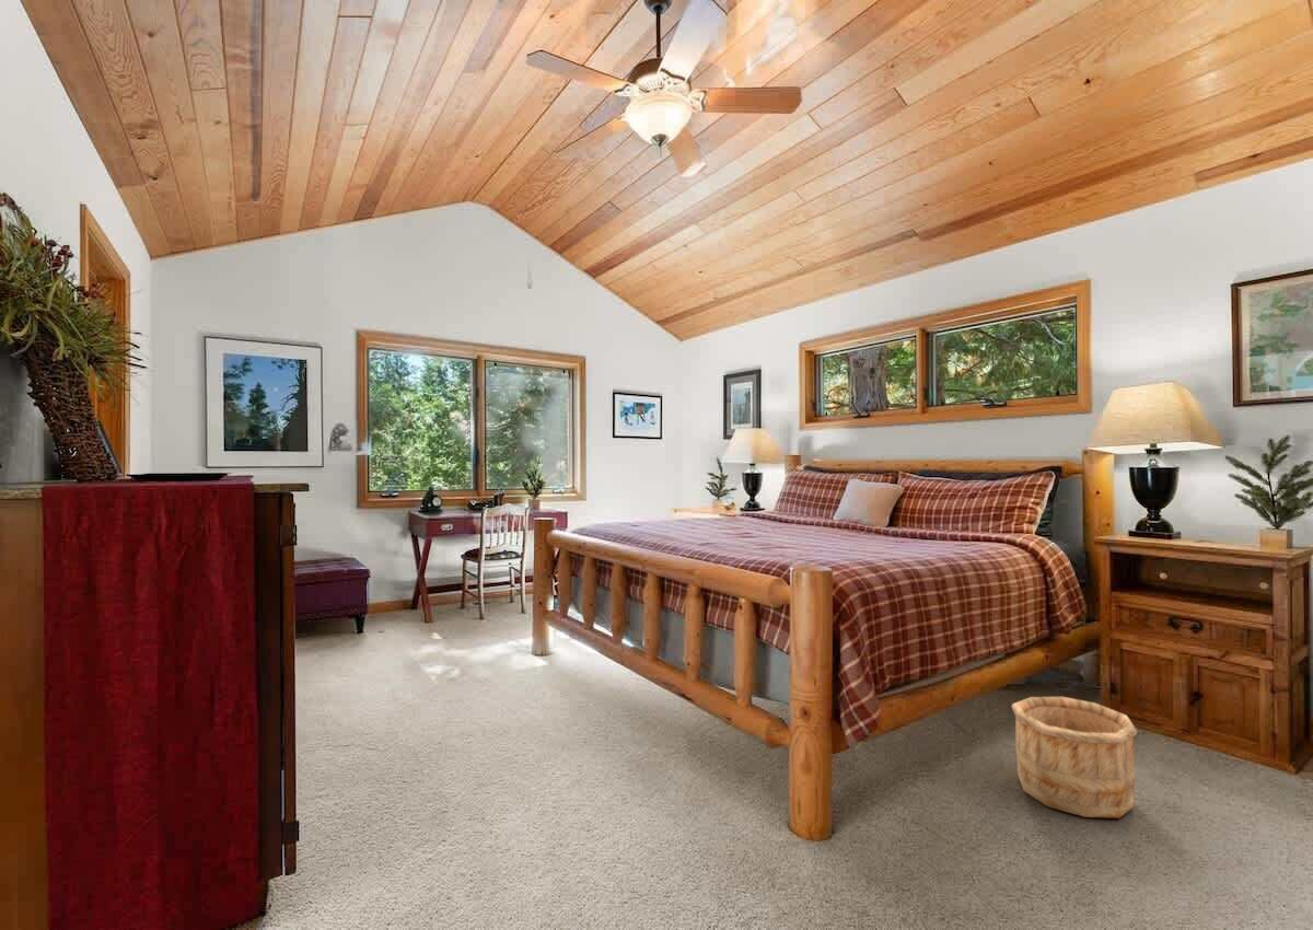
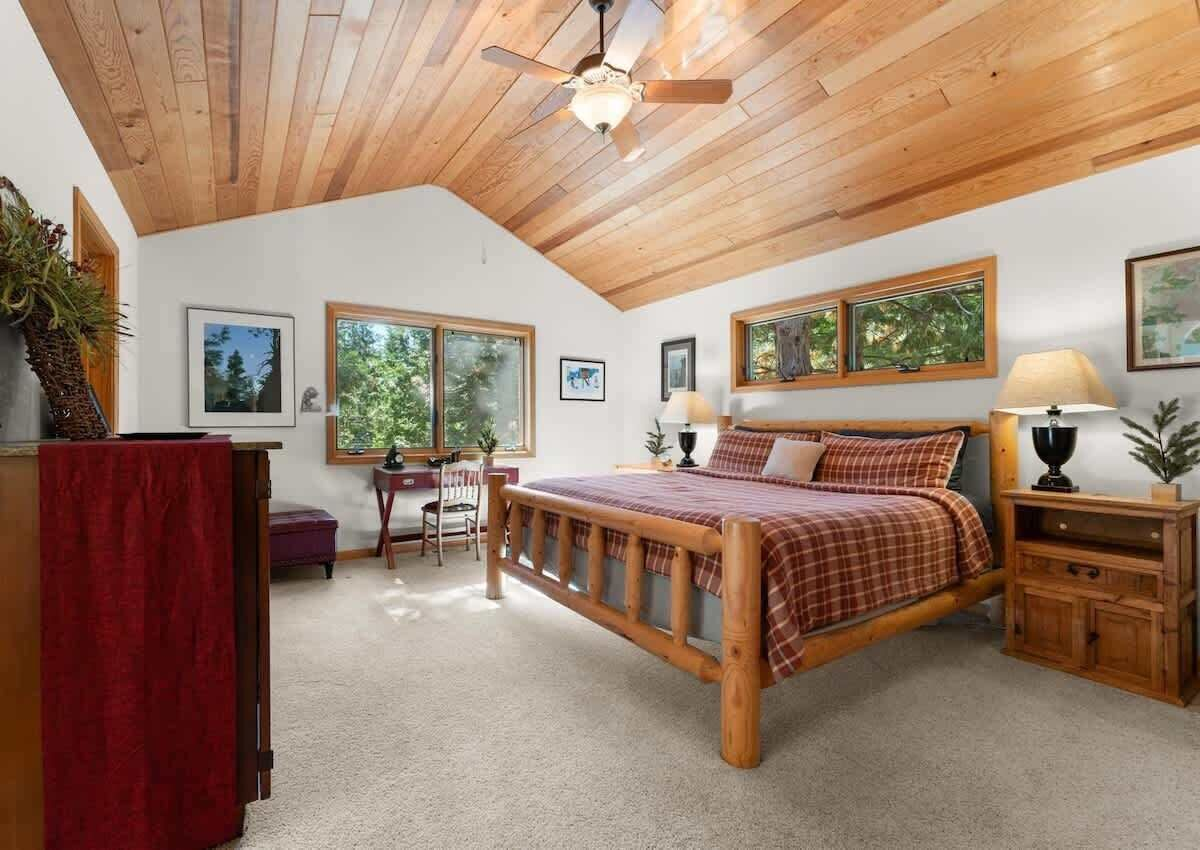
- wooden bucket [1011,696,1139,819]
